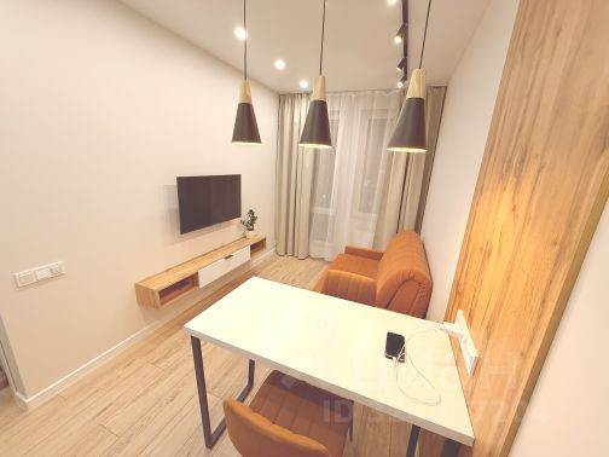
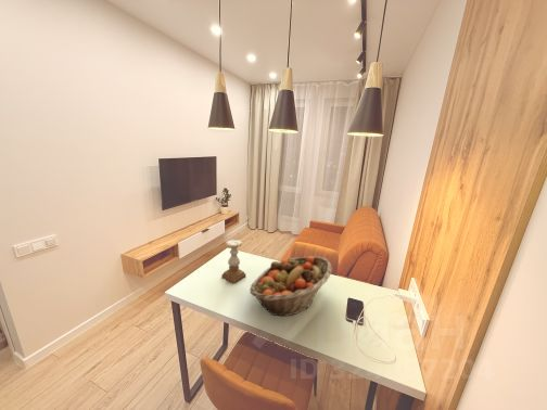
+ fruit basket [249,255,333,317]
+ candle holder [220,238,246,285]
